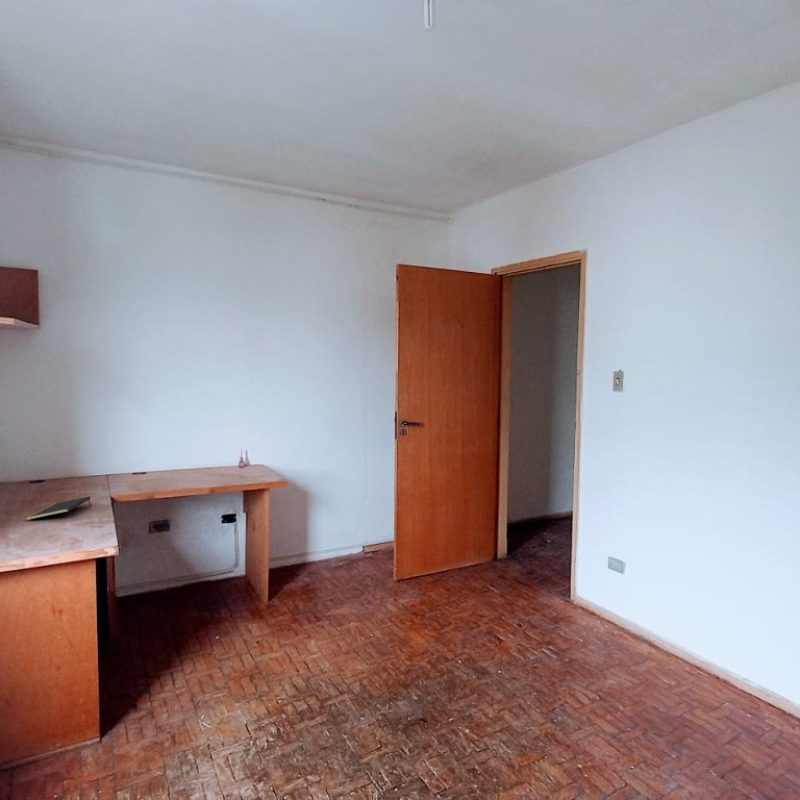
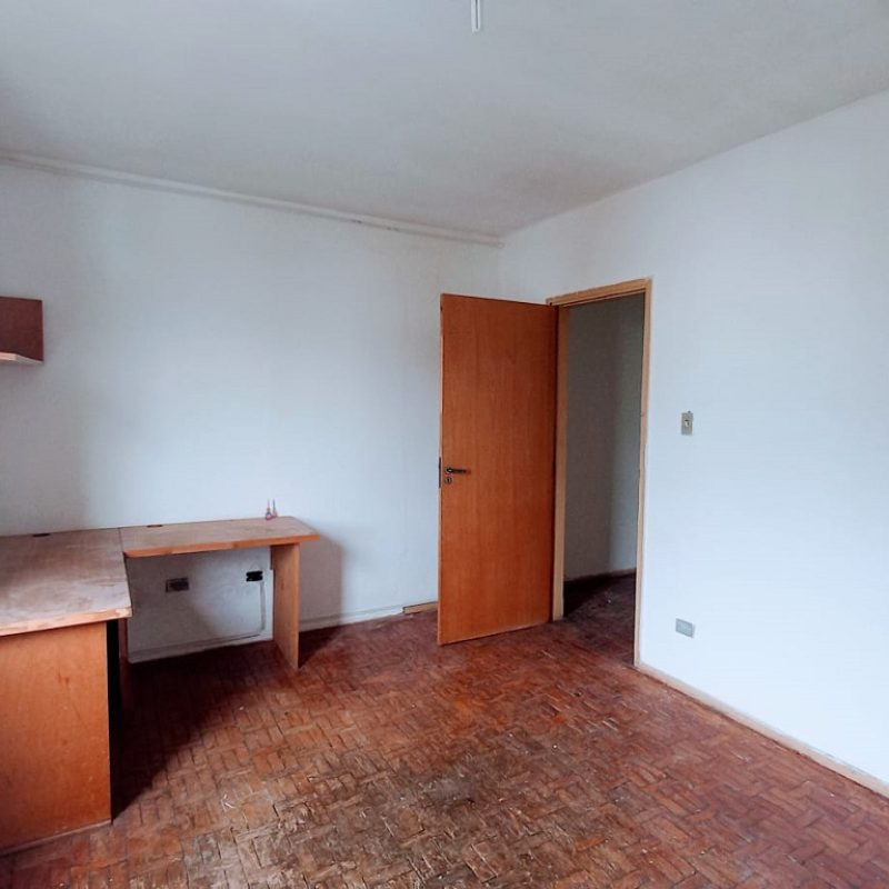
- notepad [24,495,92,521]
